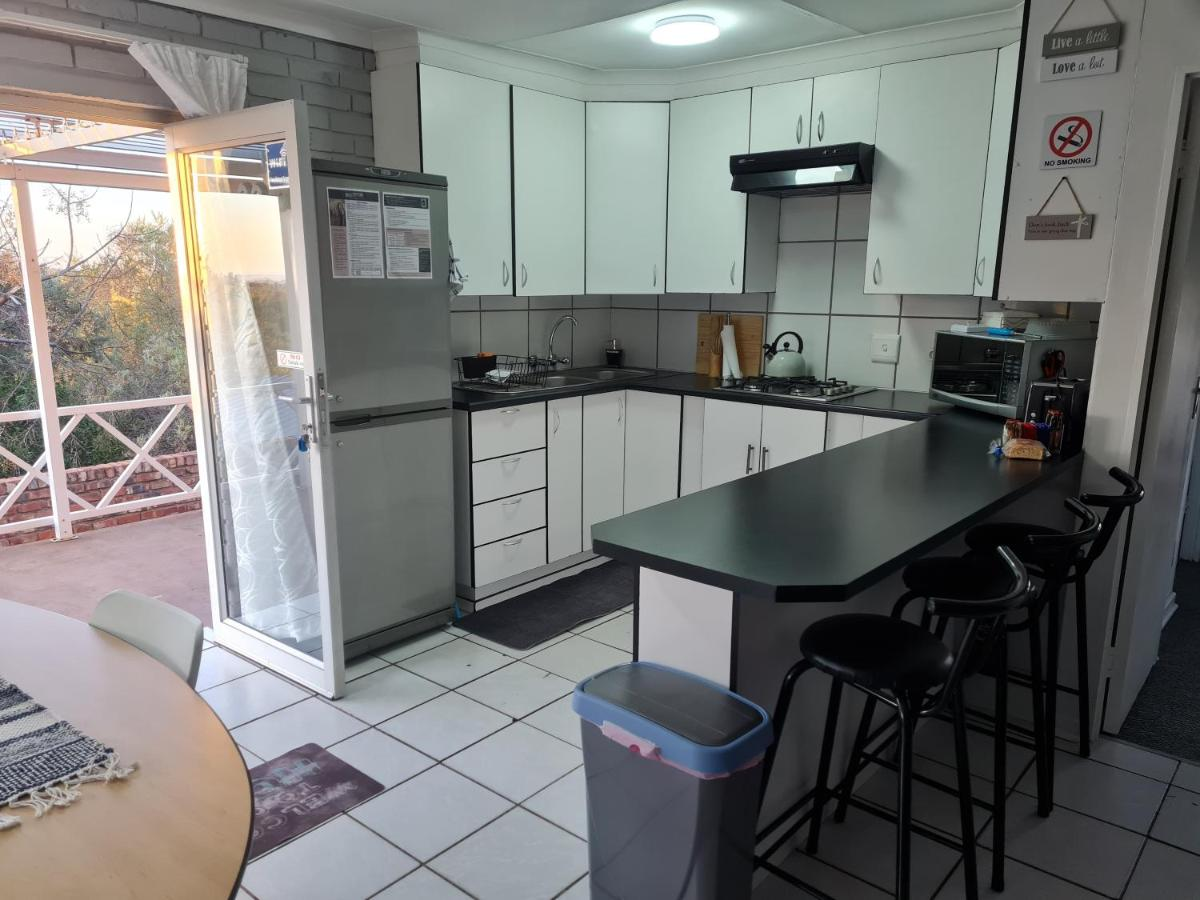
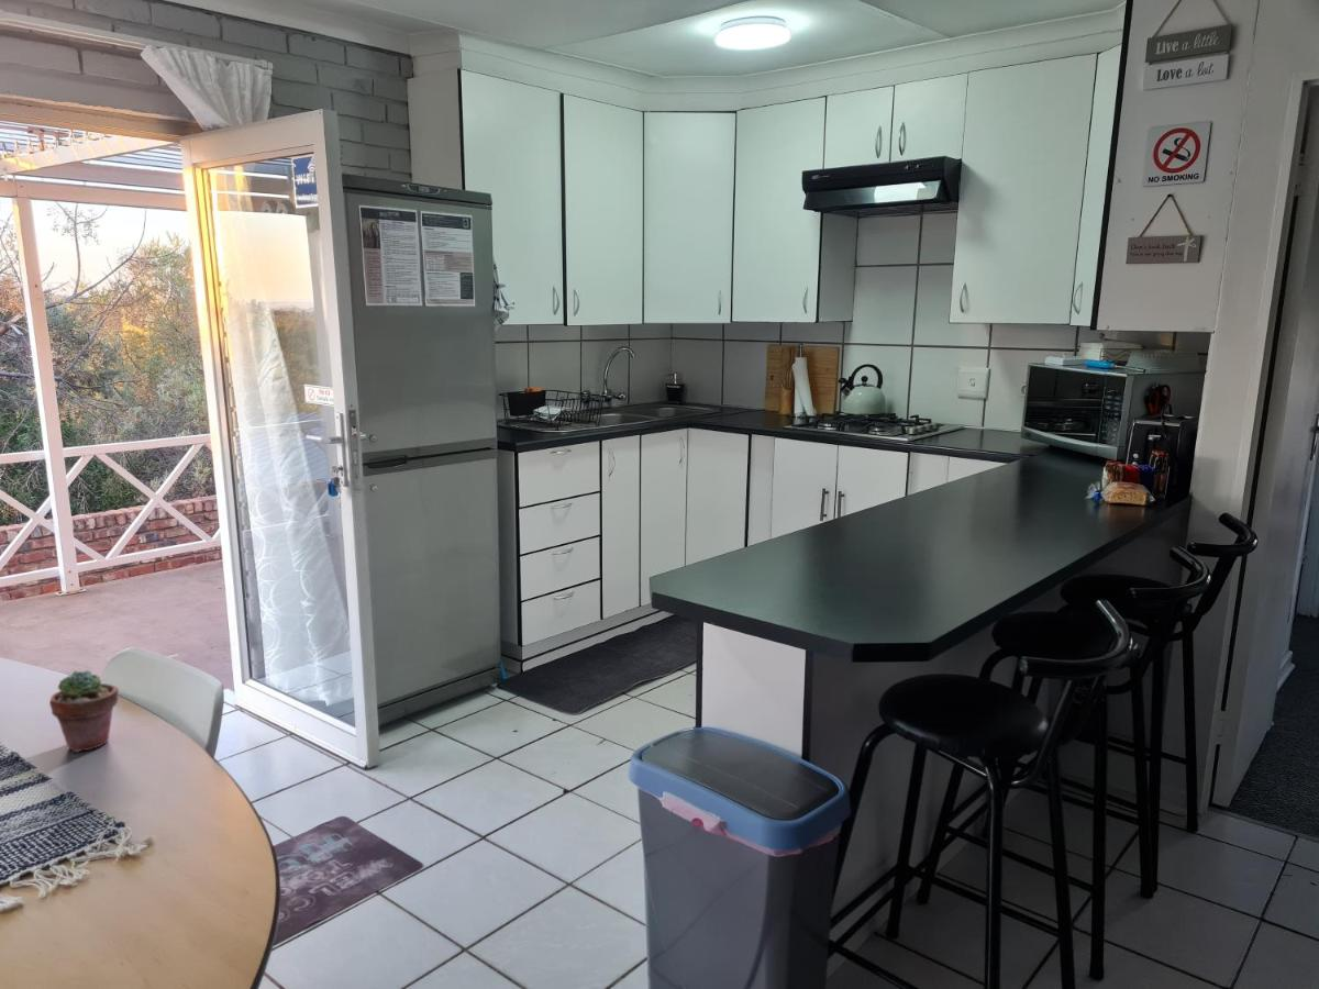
+ potted succulent [48,669,120,754]
